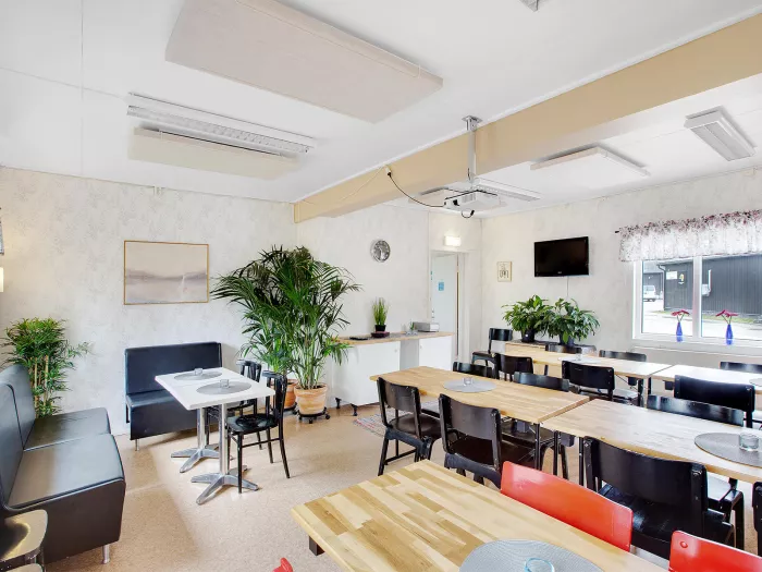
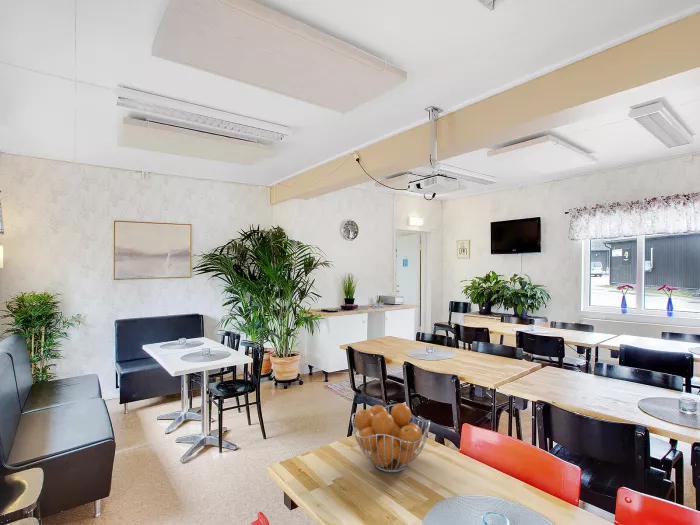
+ fruit basket [351,402,431,473]
